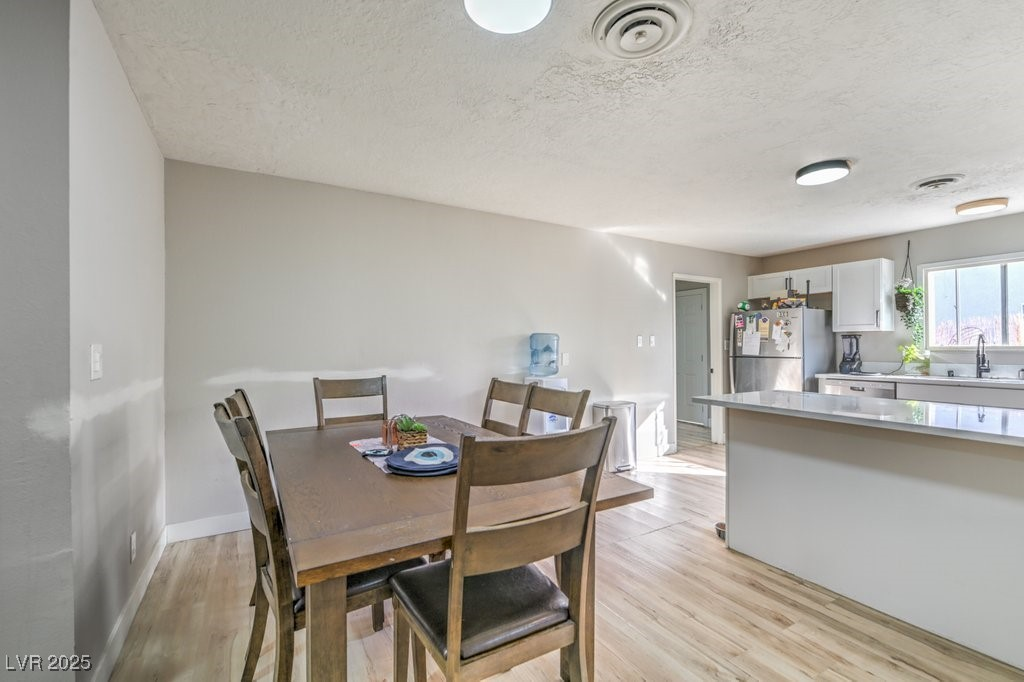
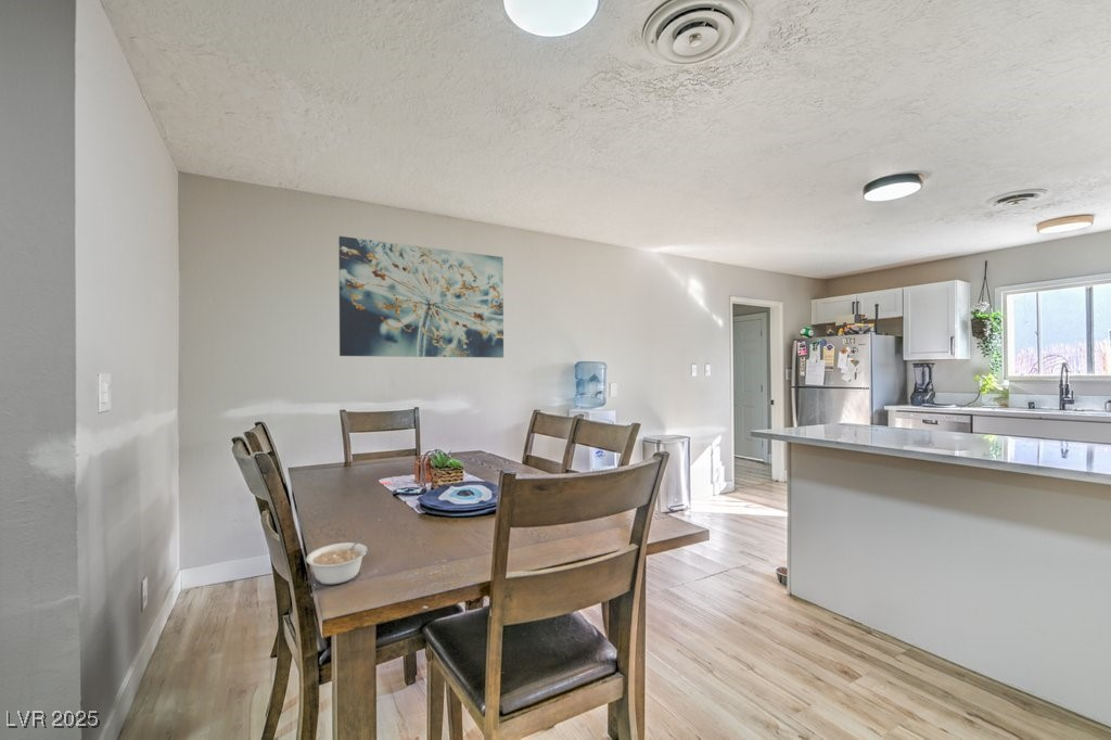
+ wall art [337,235,505,359]
+ legume [305,534,369,585]
